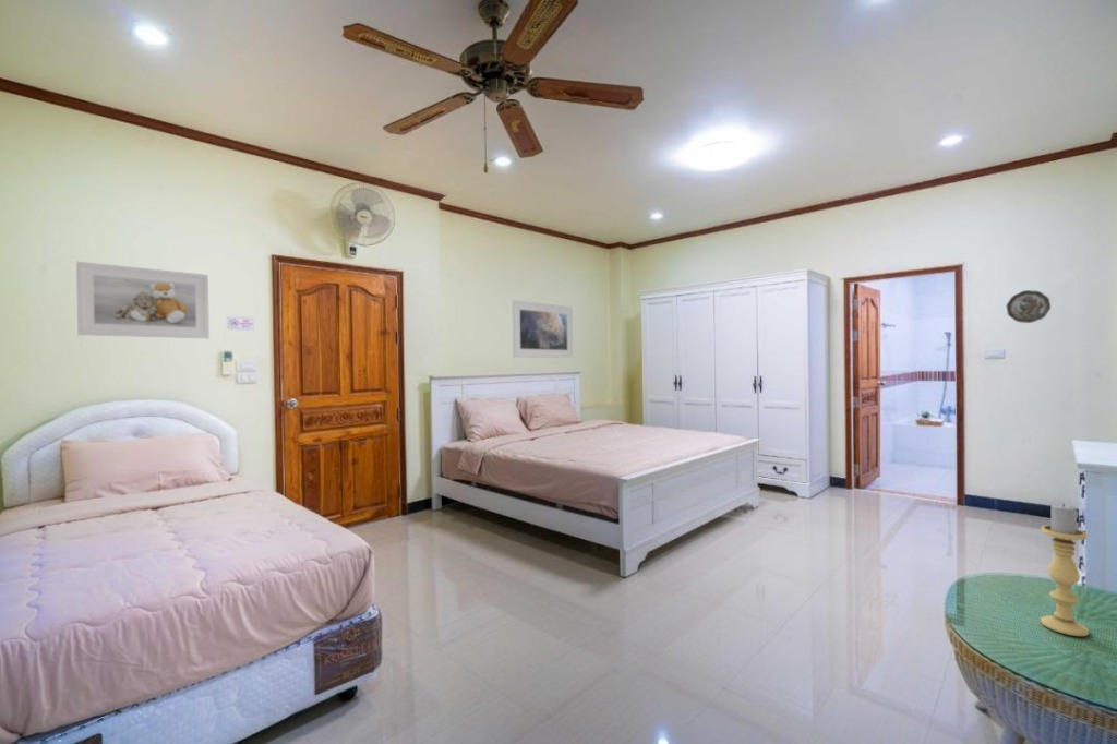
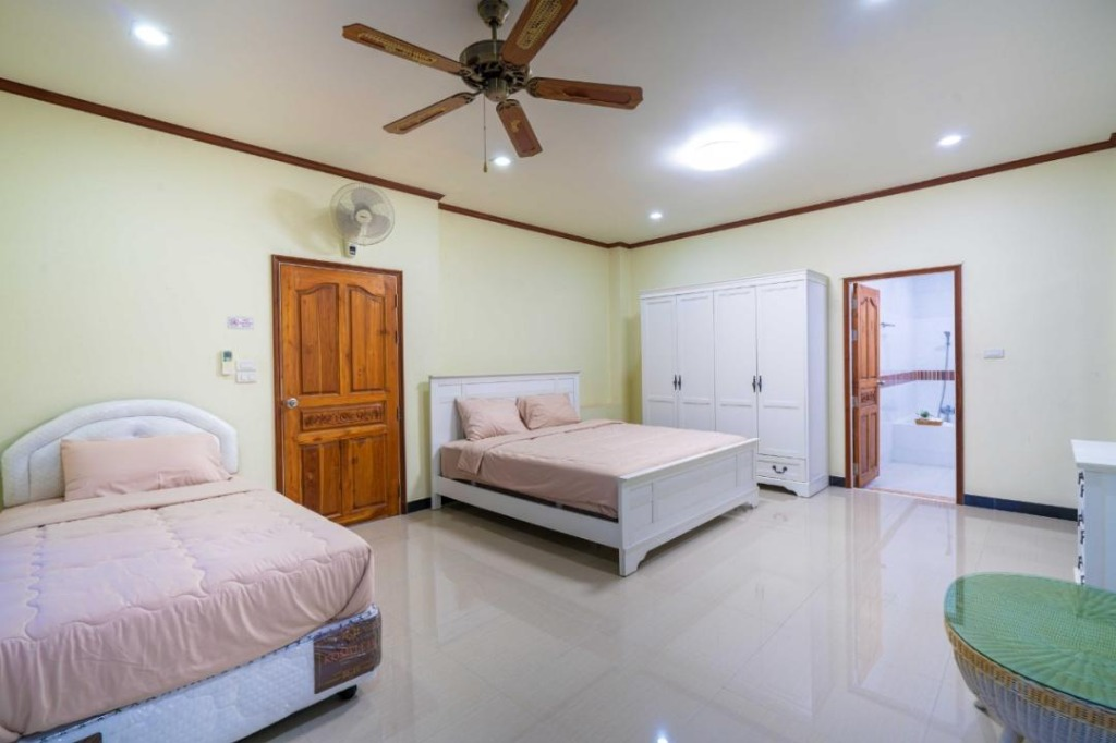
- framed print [75,261,211,339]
- candle holder [1040,503,1090,637]
- decorative plate [1006,289,1052,324]
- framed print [512,299,574,359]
